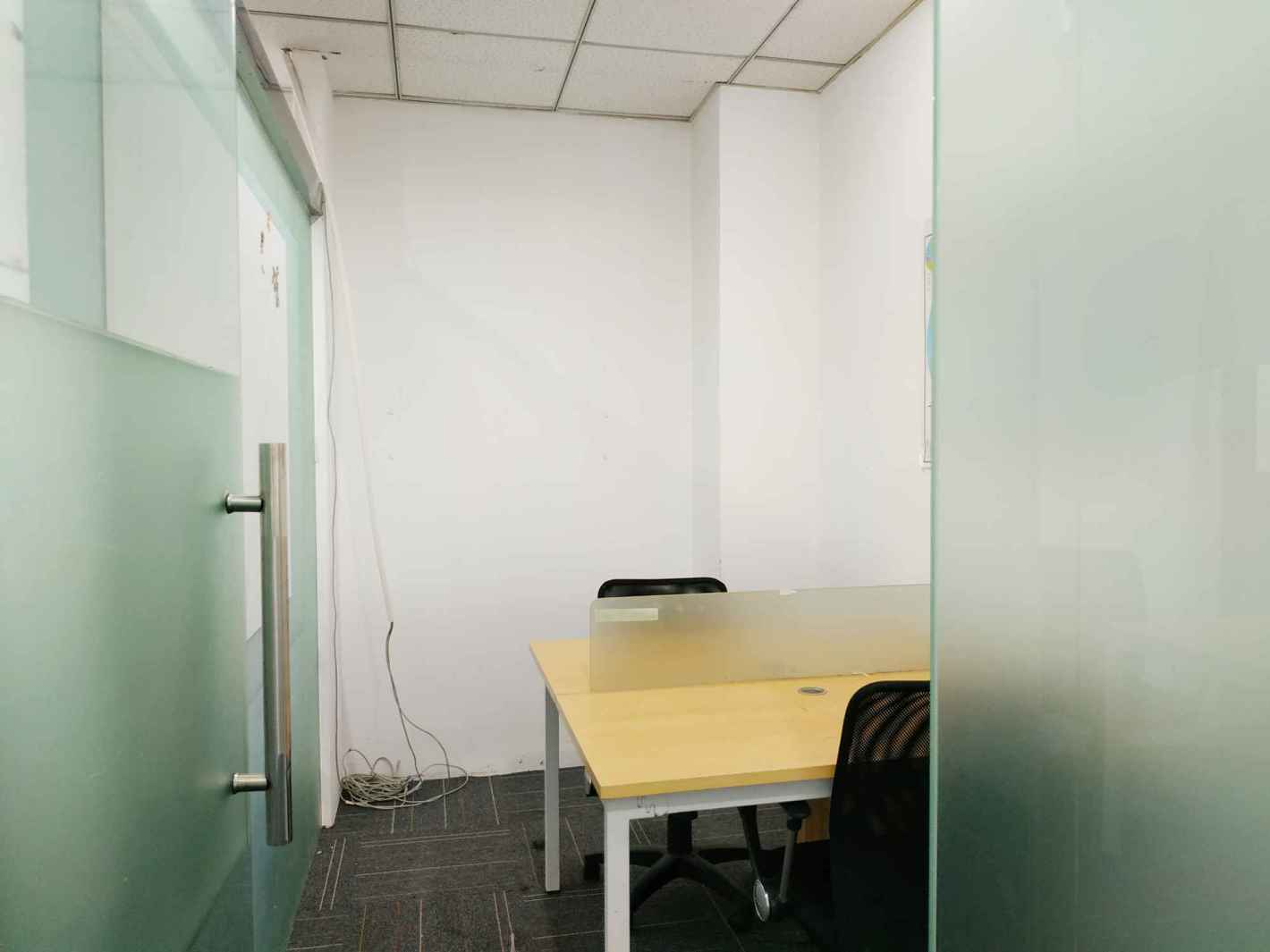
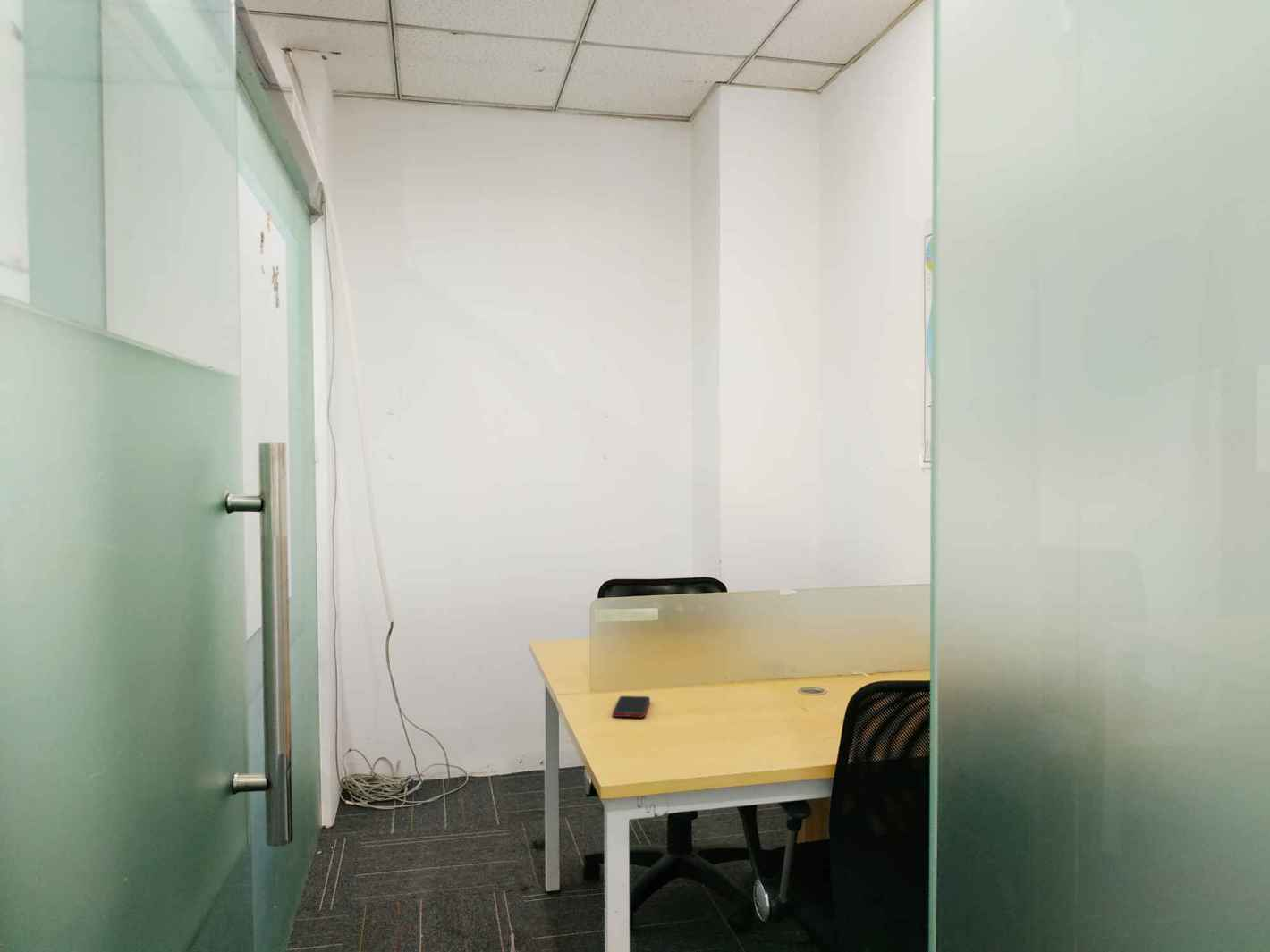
+ cell phone [612,695,651,719]
